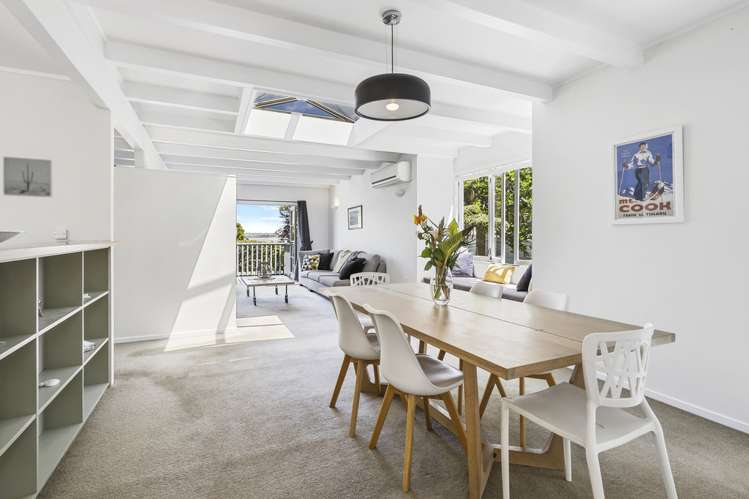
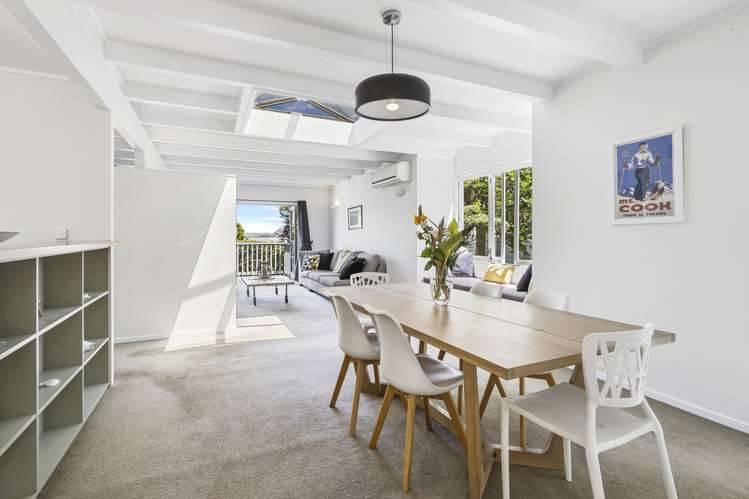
- wall art [2,156,54,198]
